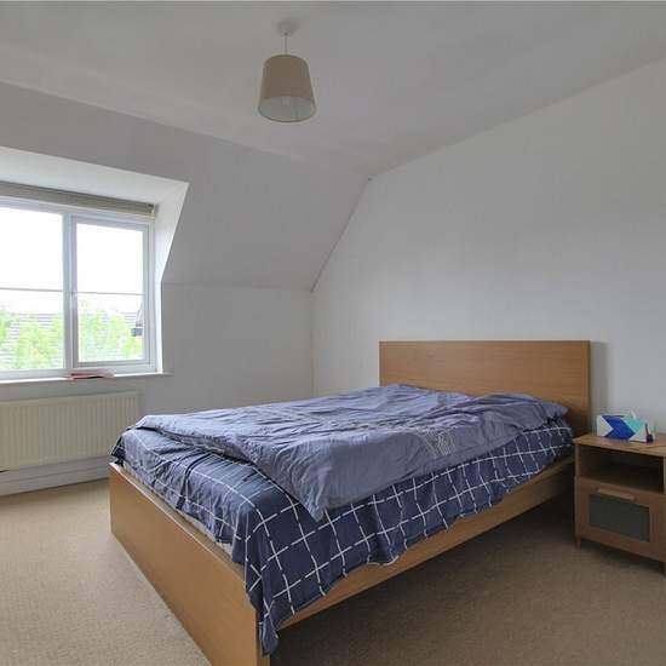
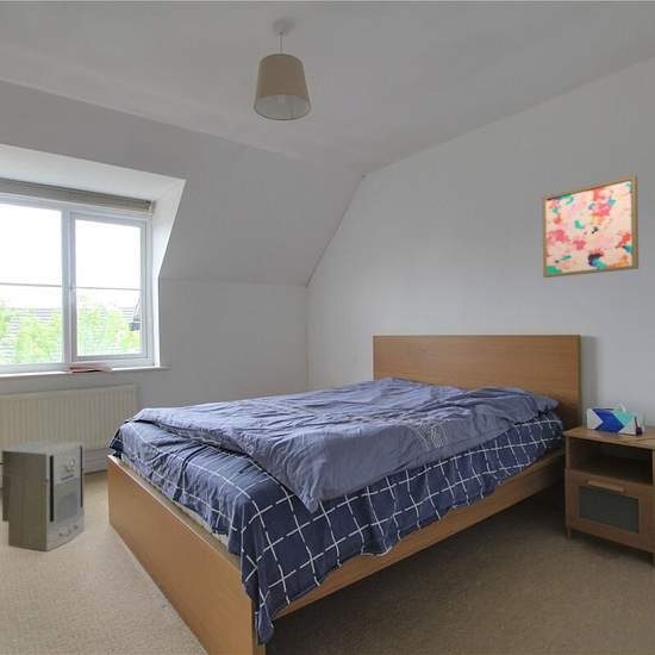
+ wall art [542,174,640,279]
+ air purifier [1,438,86,553]
